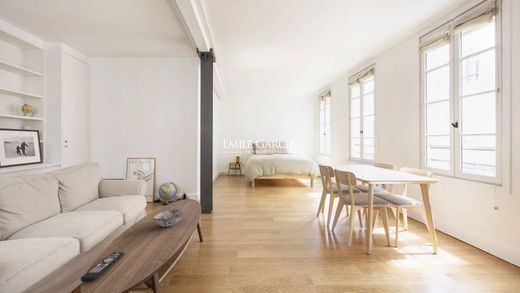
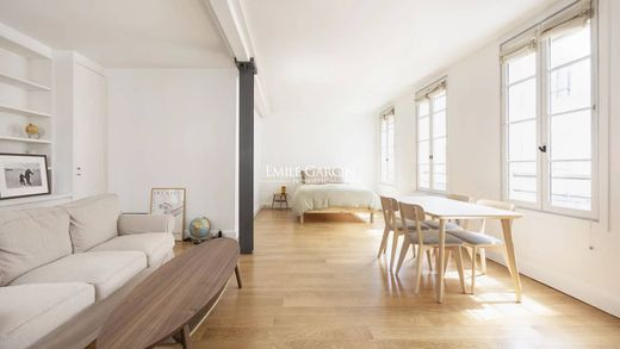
- remote control [80,251,125,283]
- decorative bowl [152,208,184,228]
